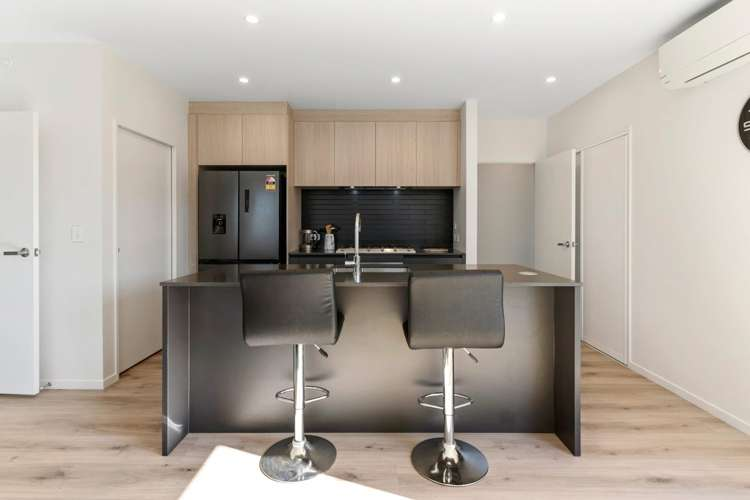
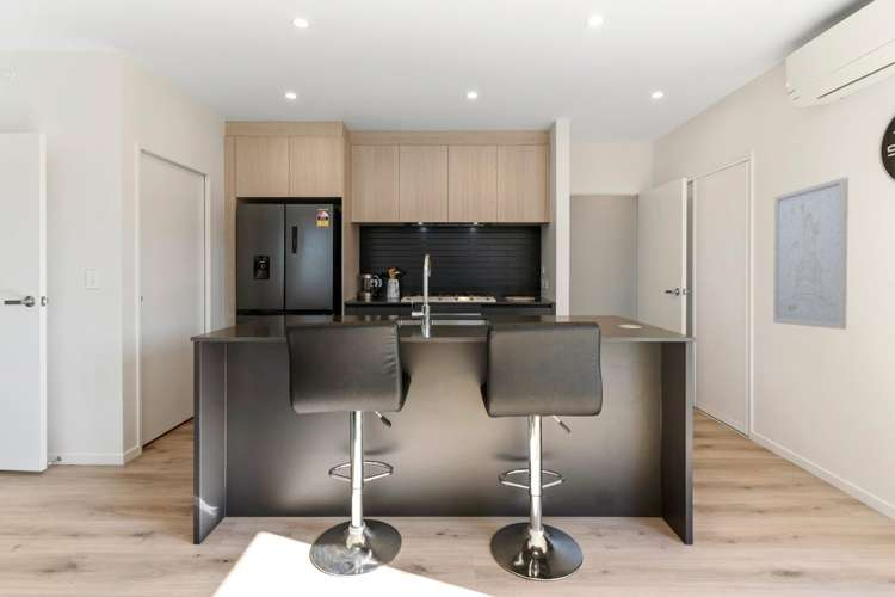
+ wall art [772,177,850,331]
